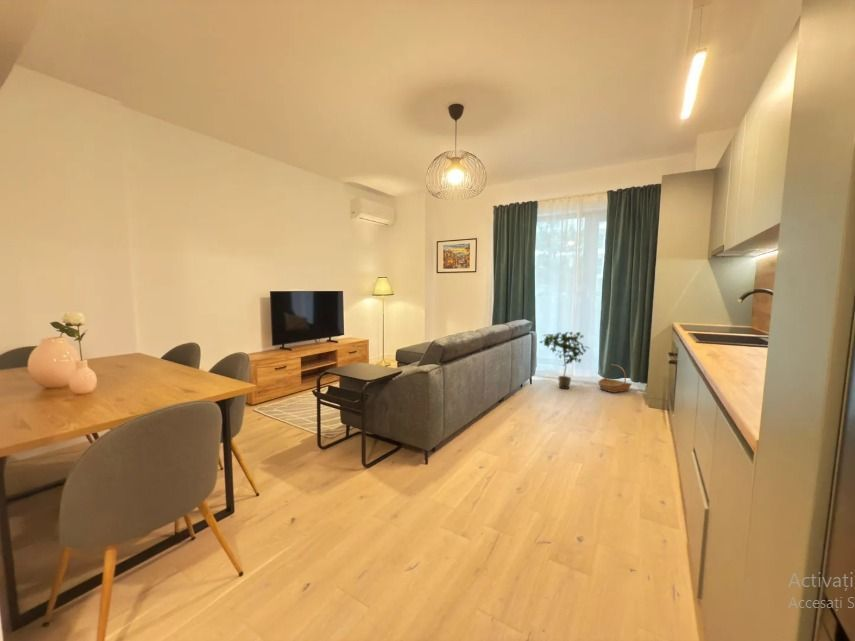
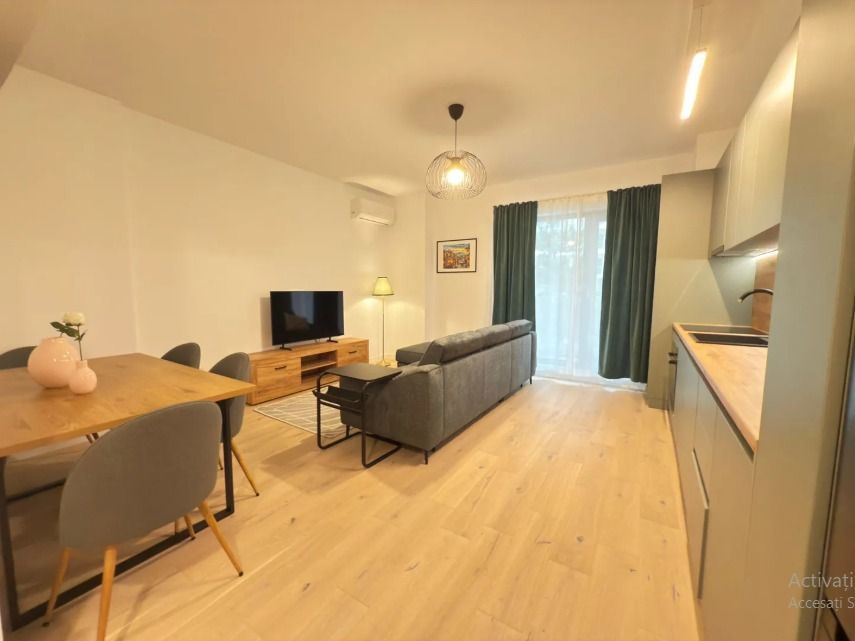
- basket [597,364,633,394]
- potted plant [539,331,590,390]
